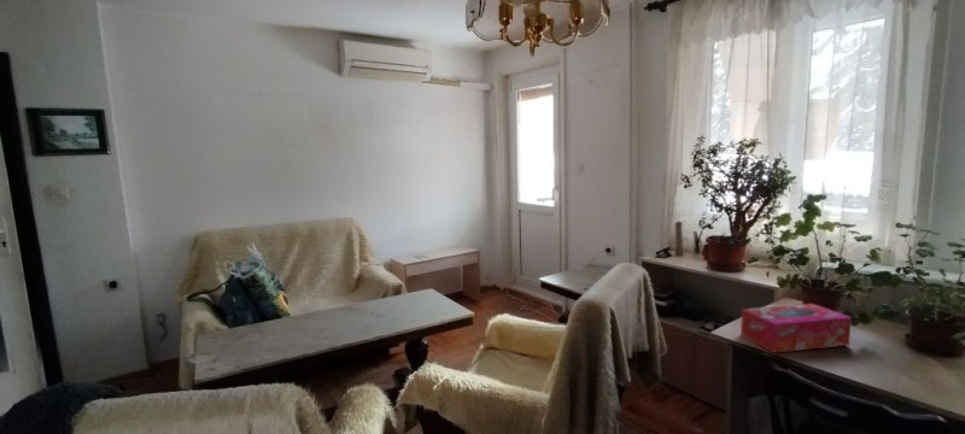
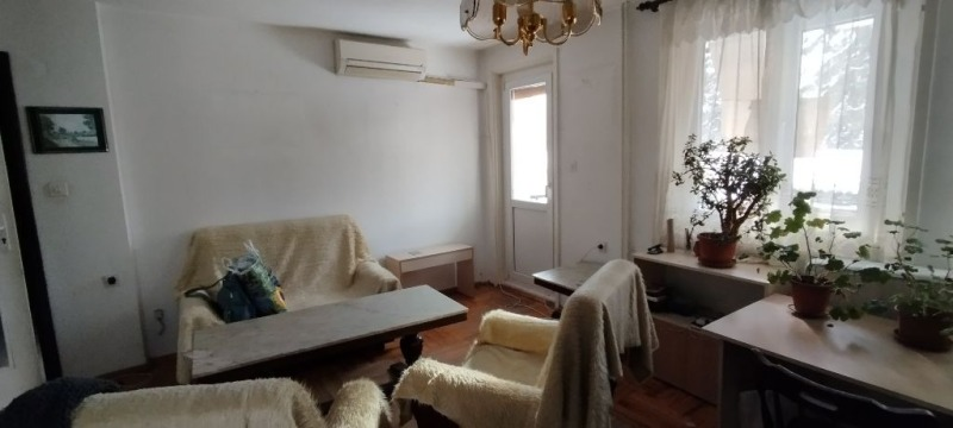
- tissue box [739,303,853,354]
